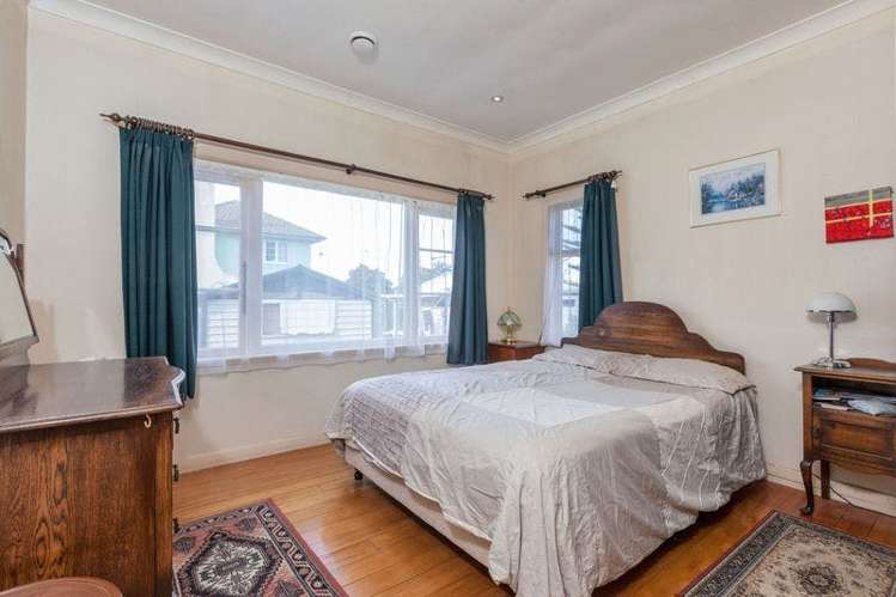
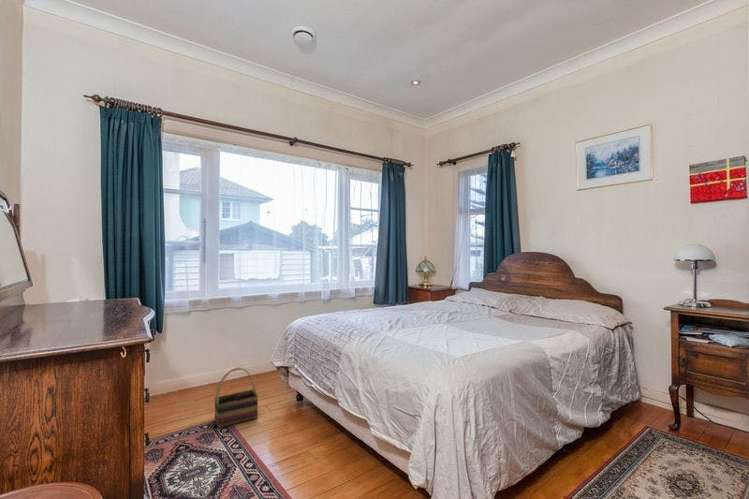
+ basket [213,367,259,429]
